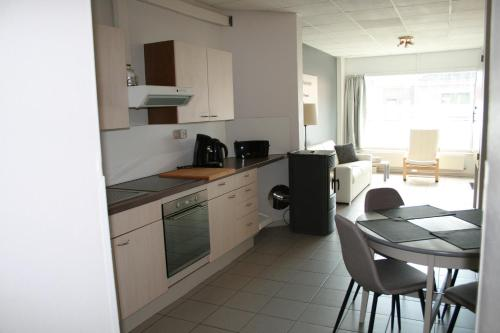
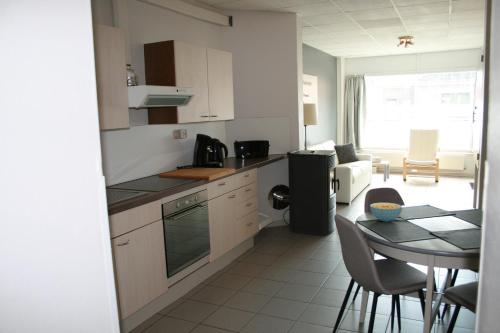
+ cereal bowl [369,202,403,223]
